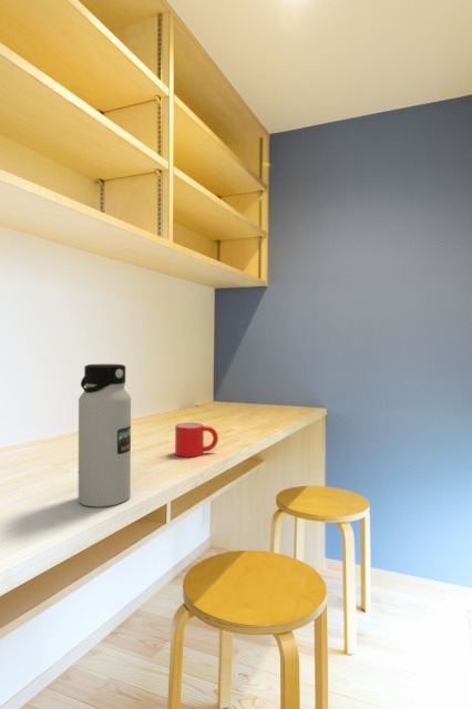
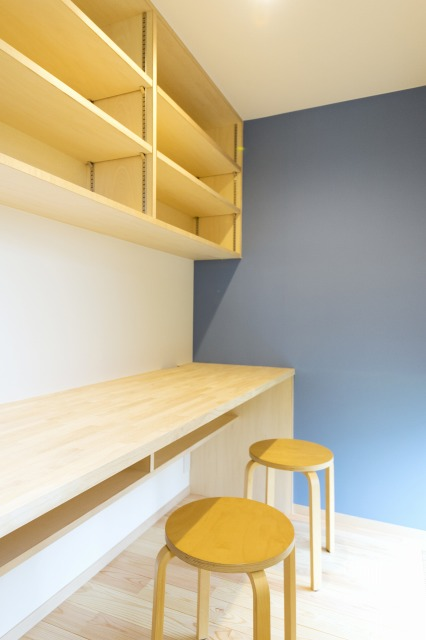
- mug [174,422,219,459]
- water bottle [78,363,132,508]
